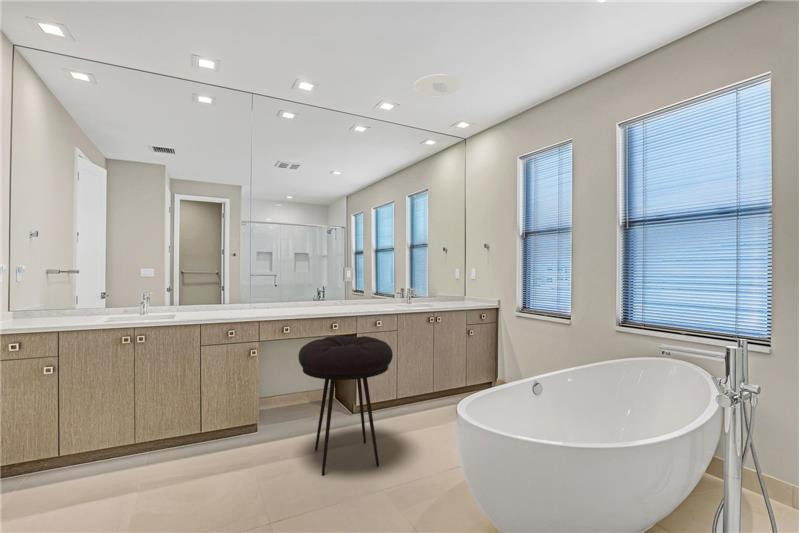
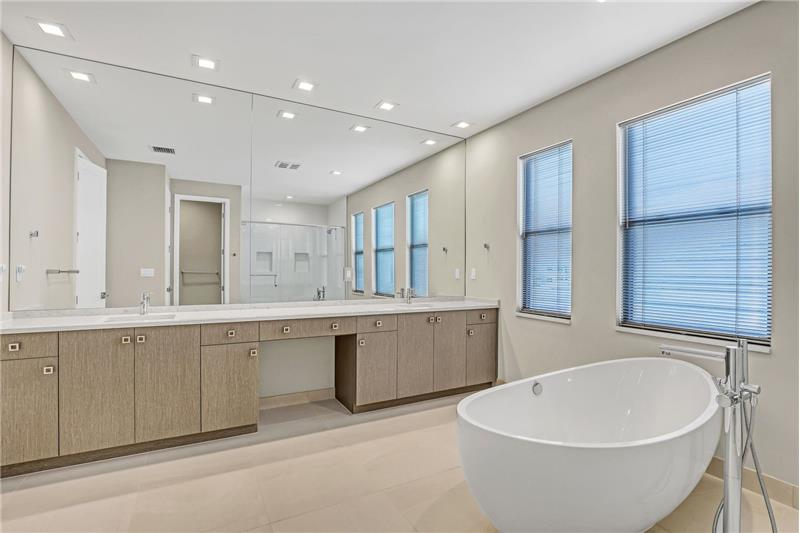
- recessed light [413,74,462,97]
- stool [297,335,394,476]
